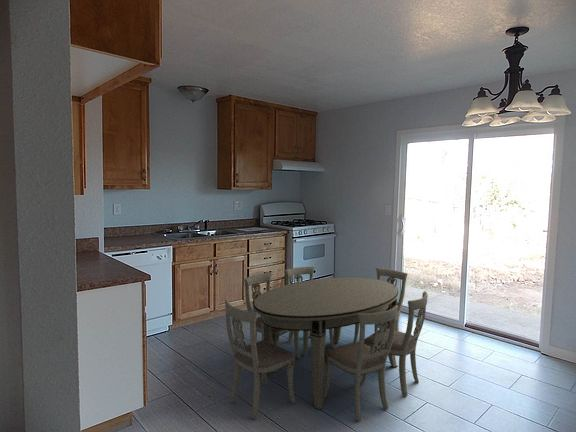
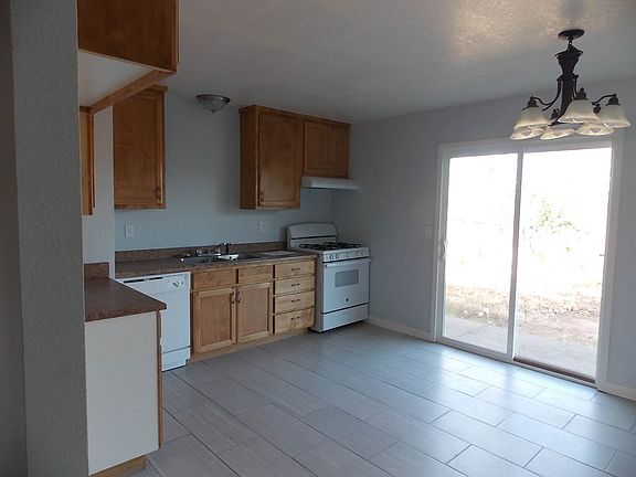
- dining table [224,266,429,422]
